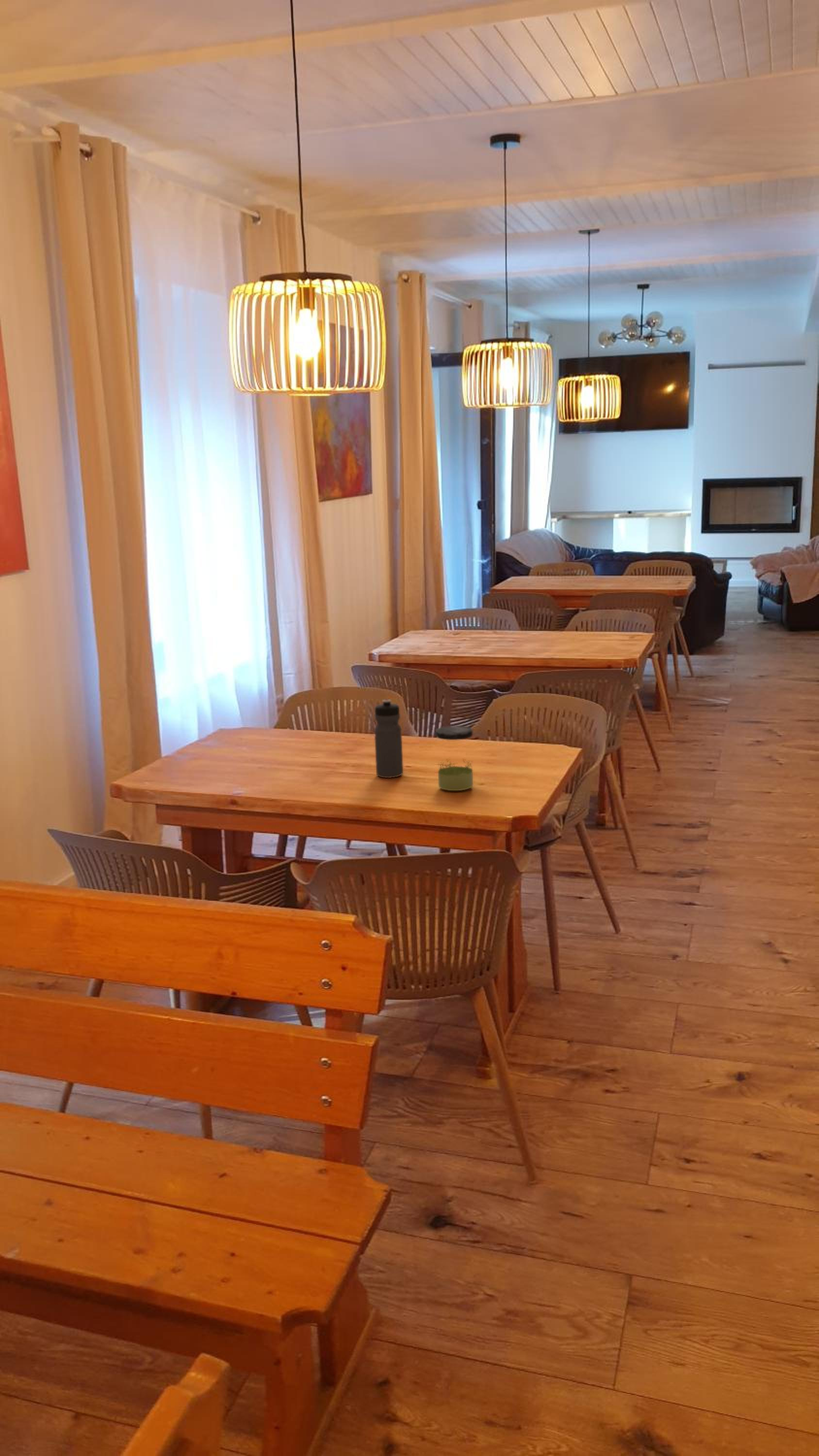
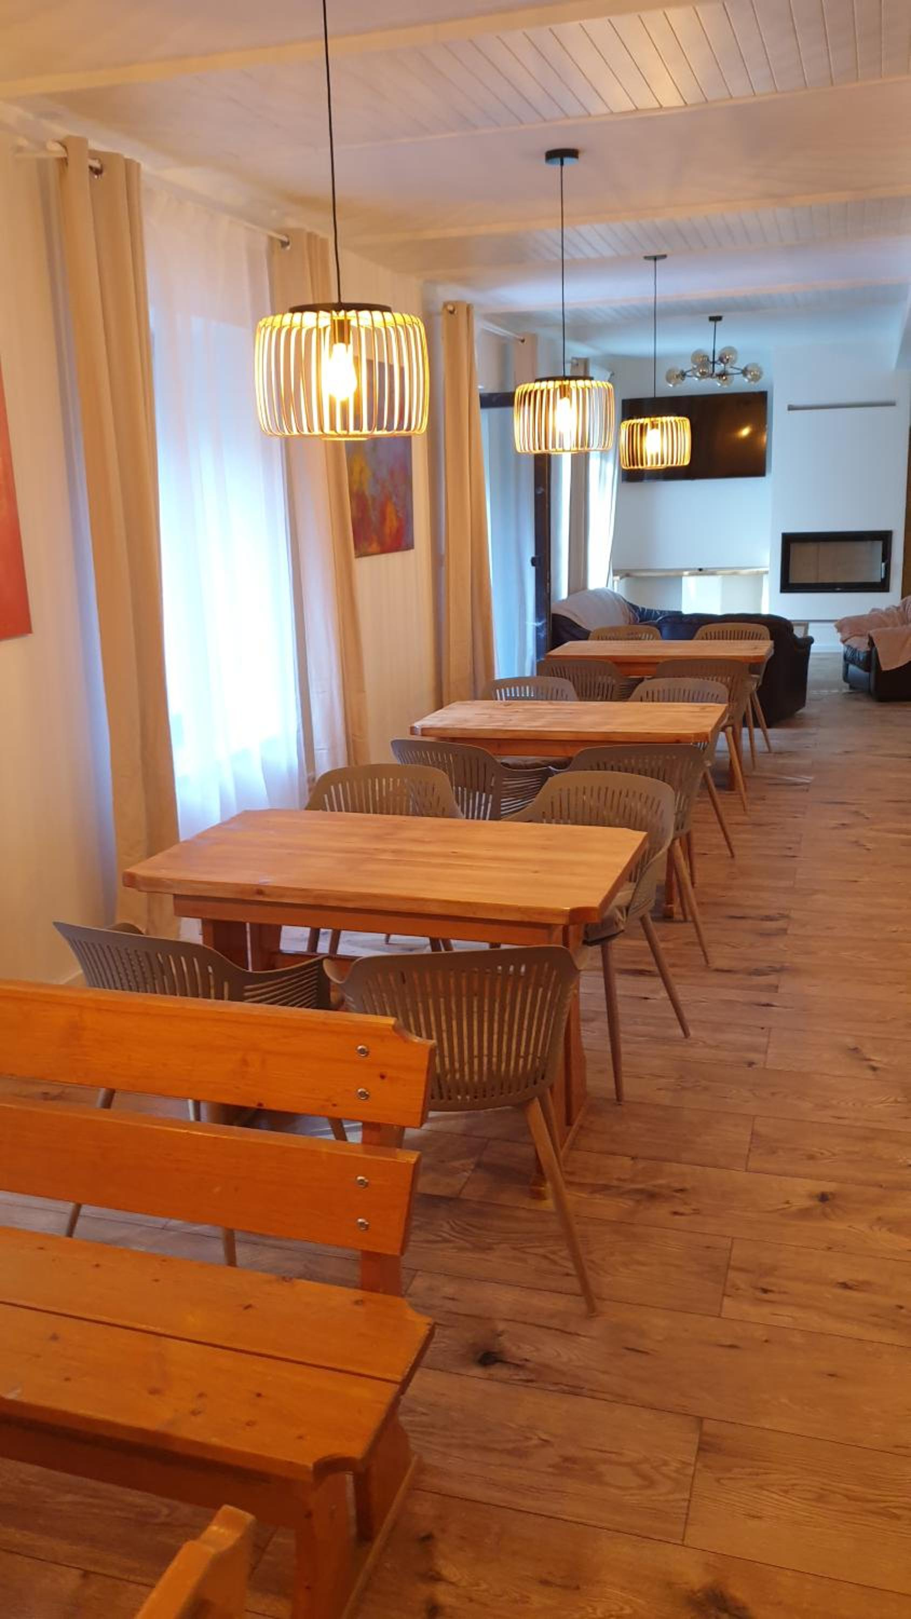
- water bottle [374,699,404,778]
- jar [435,725,474,791]
